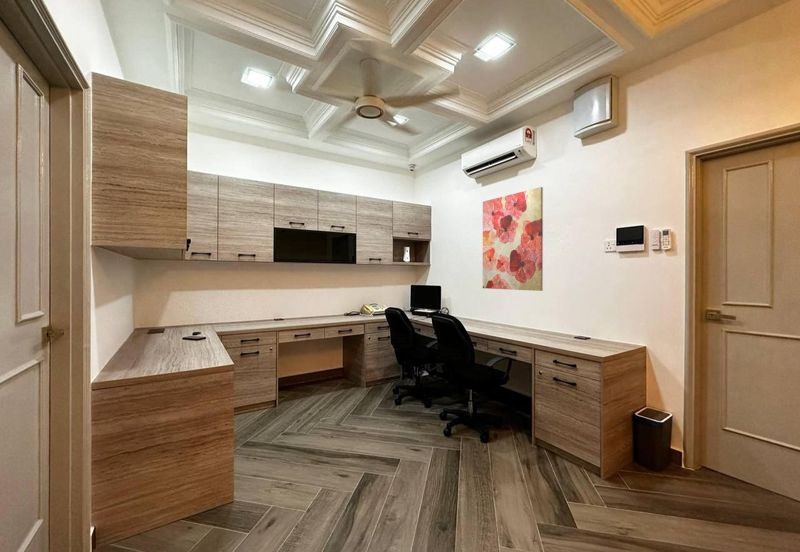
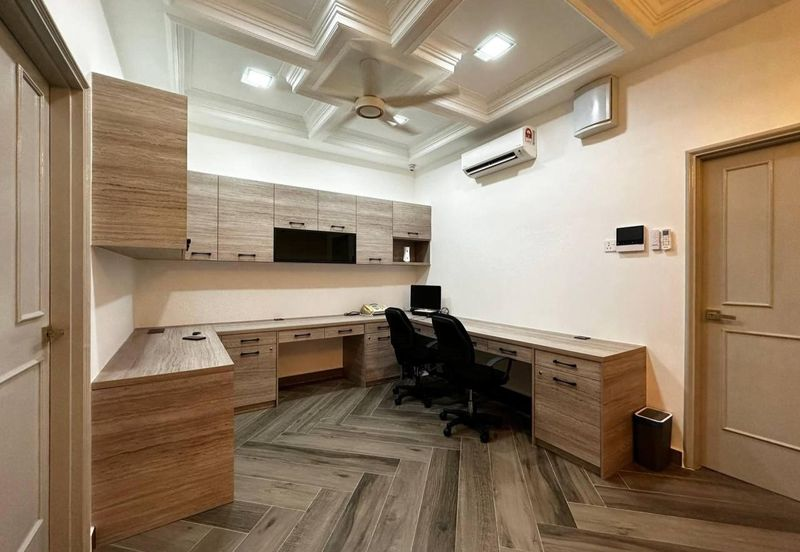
- wall art [482,186,544,292]
